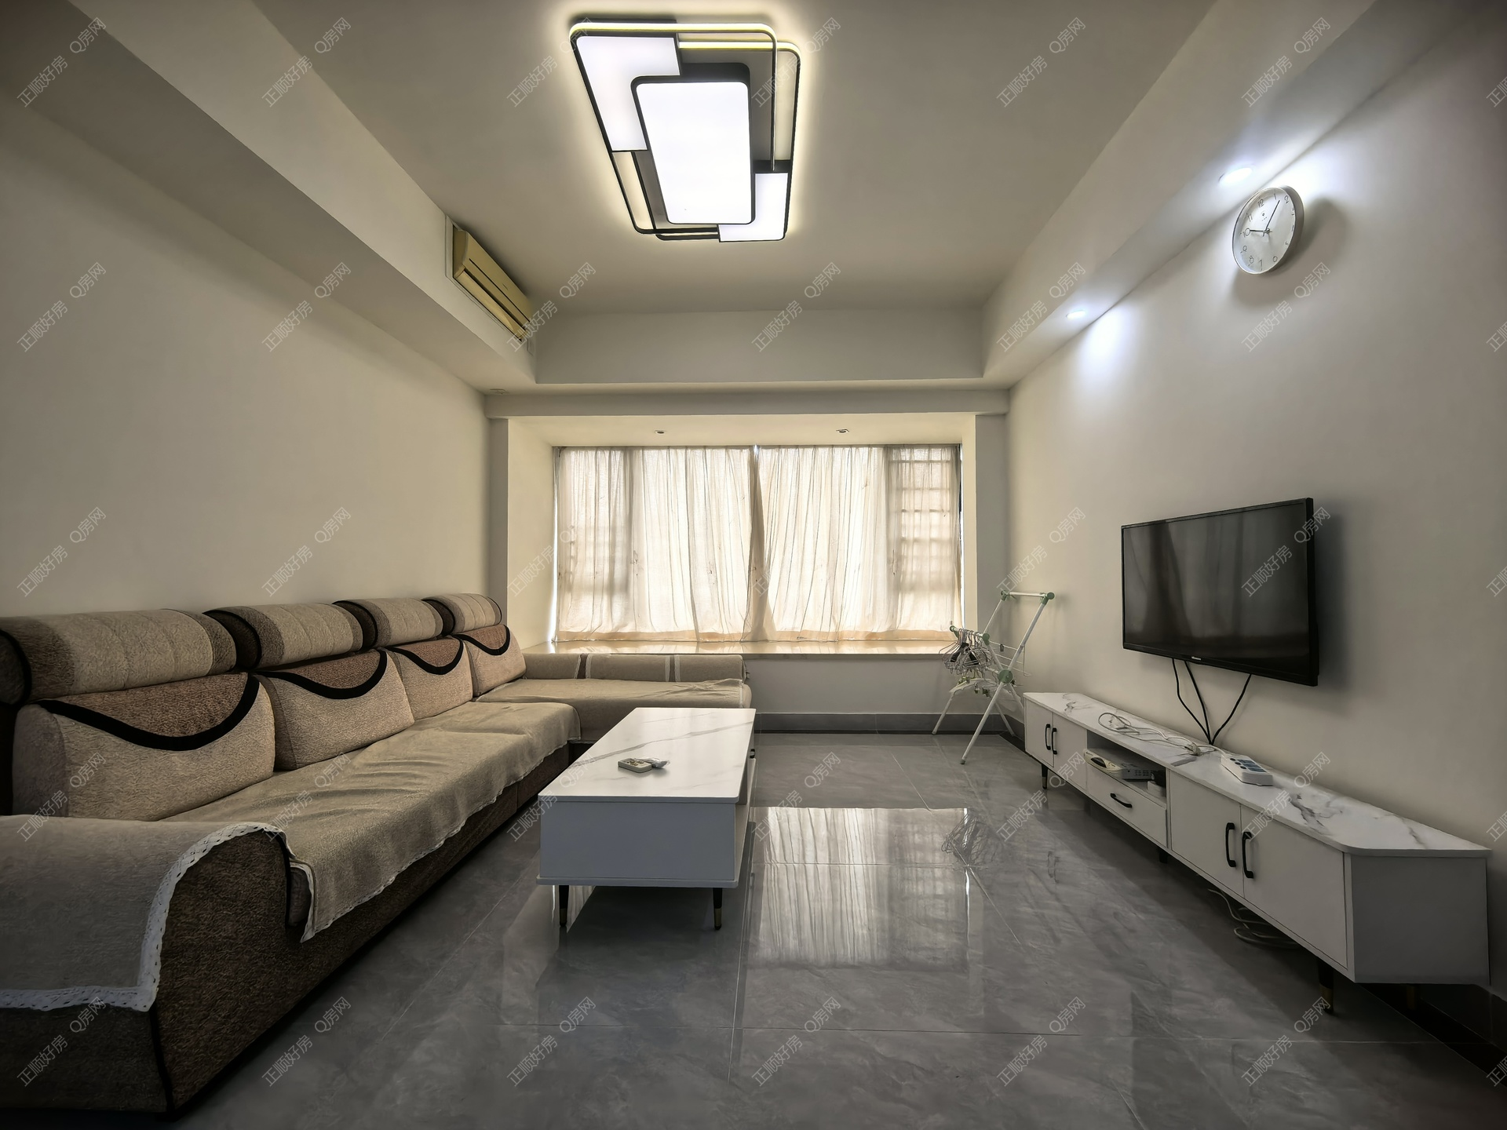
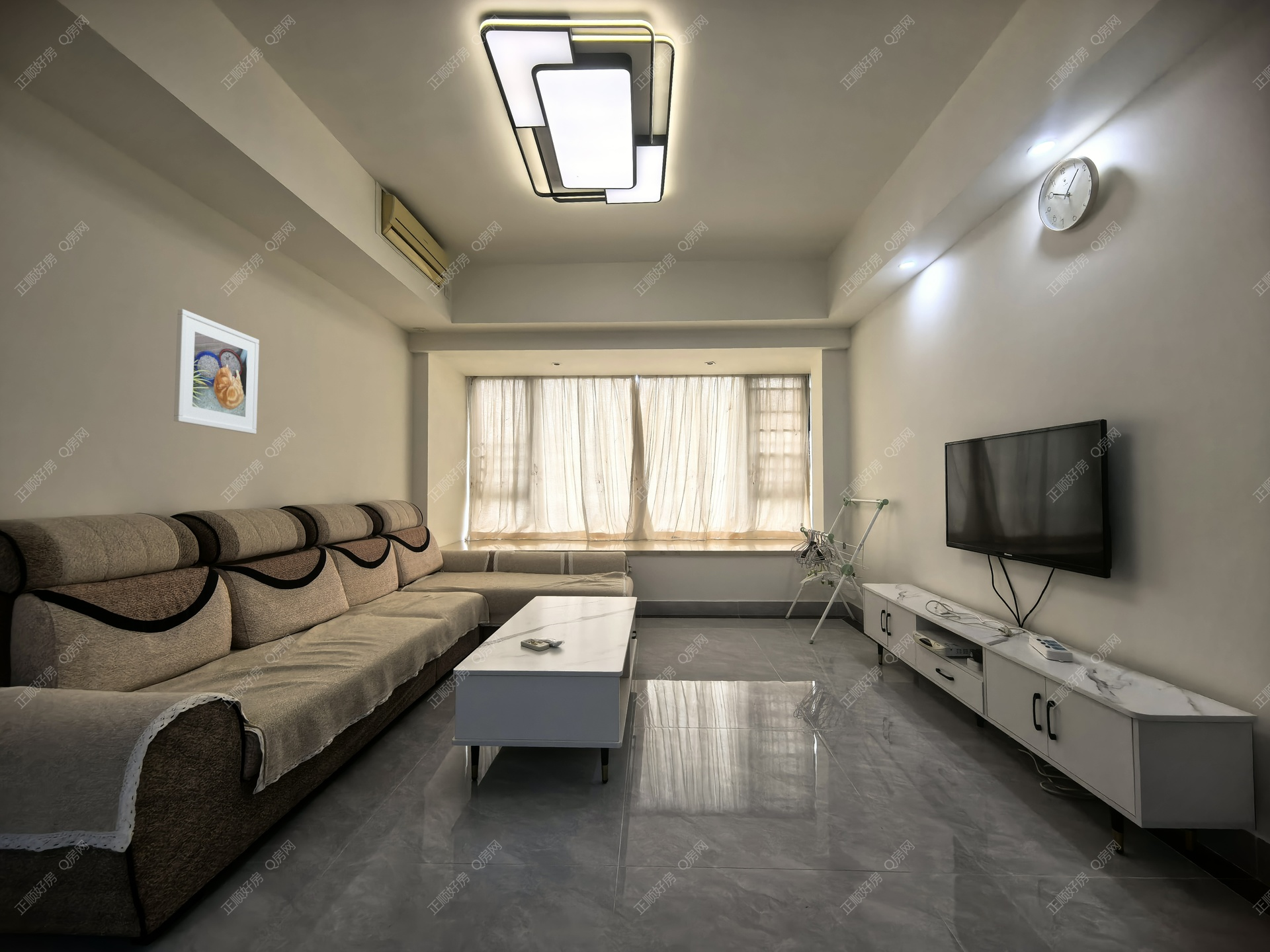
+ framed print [173,308,260,434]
